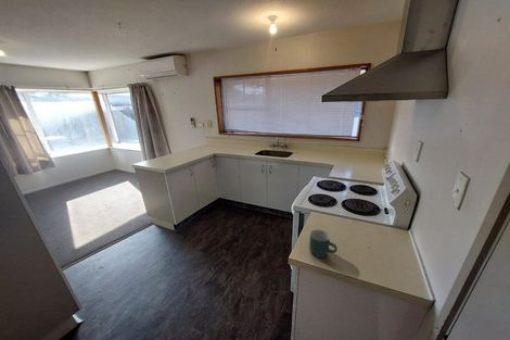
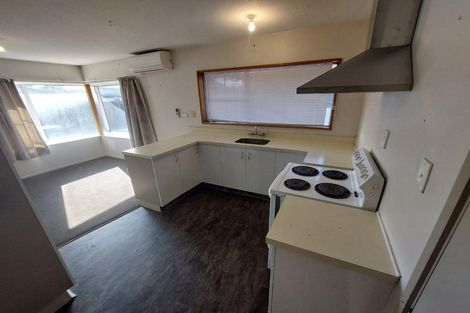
- mug [308,228,339,259]
